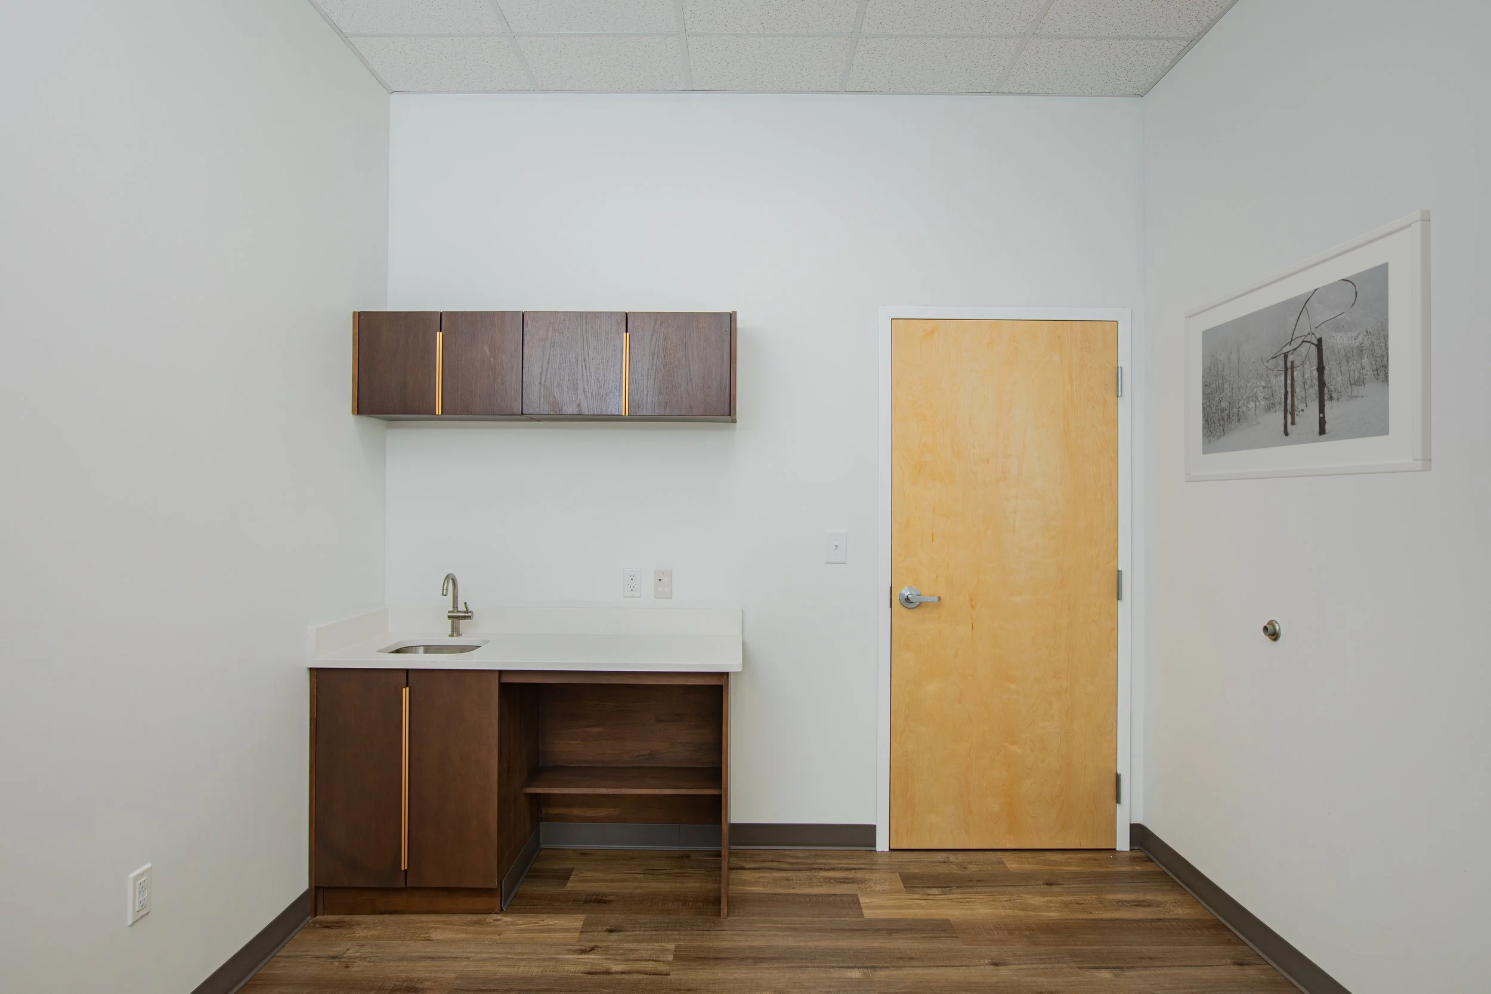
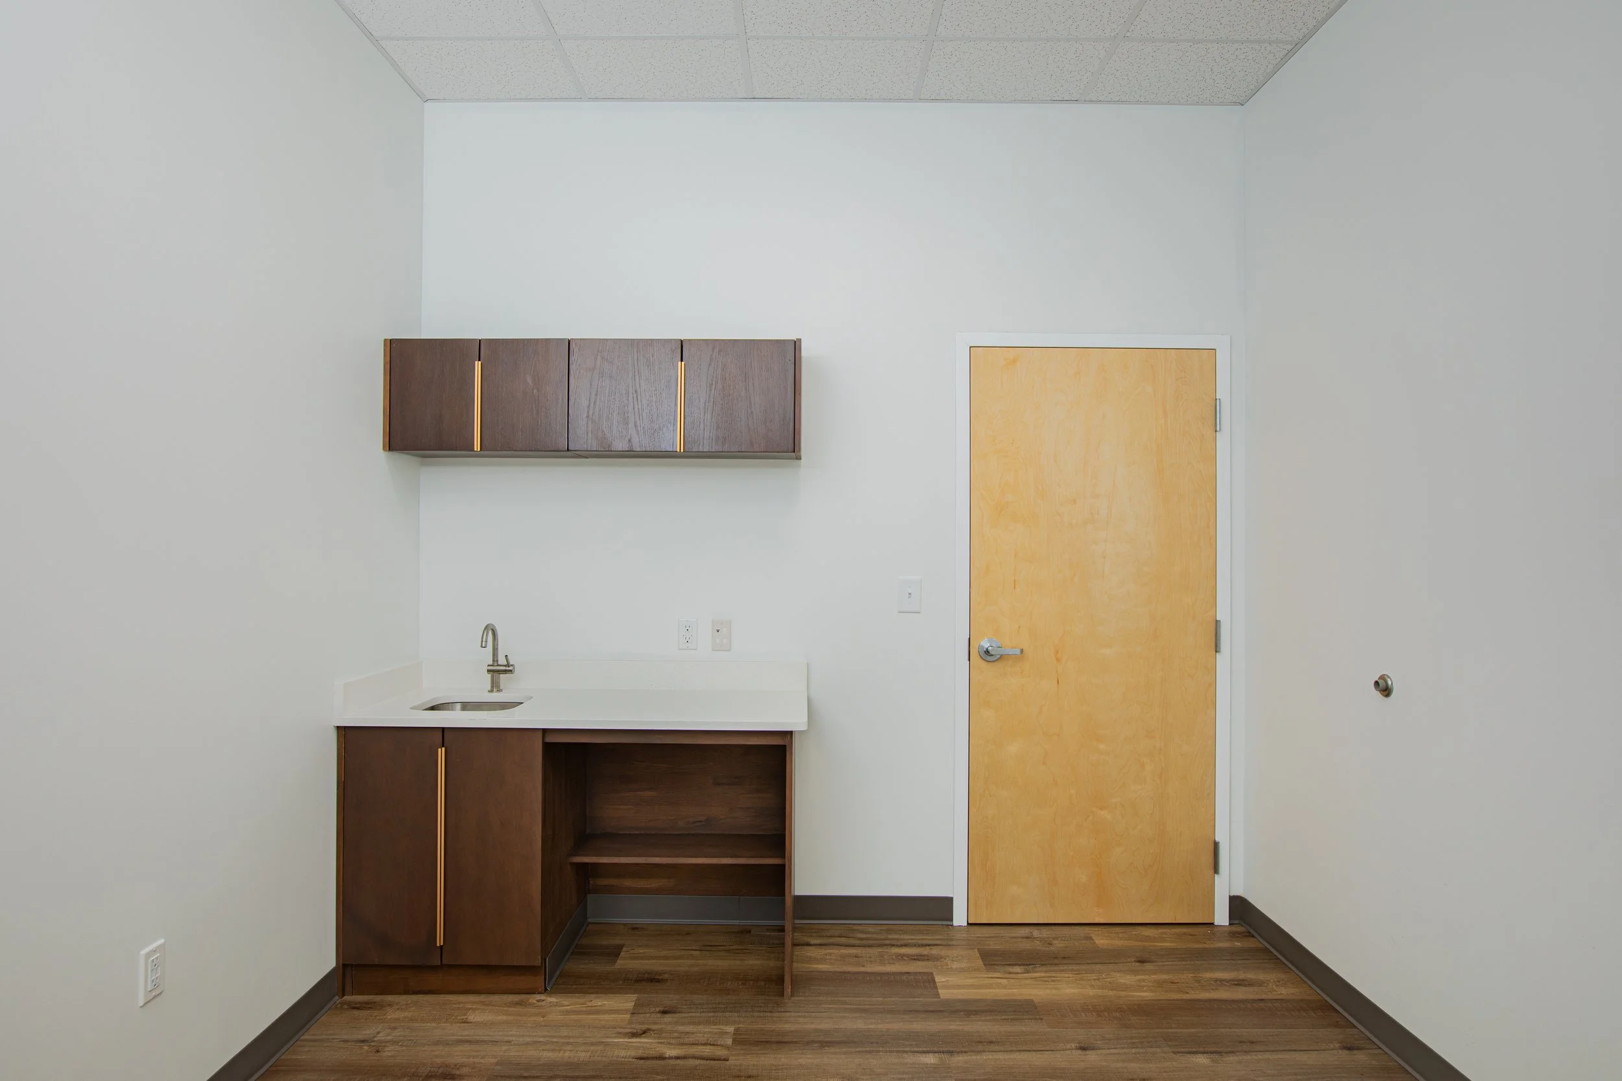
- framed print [1184,210,1432,483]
